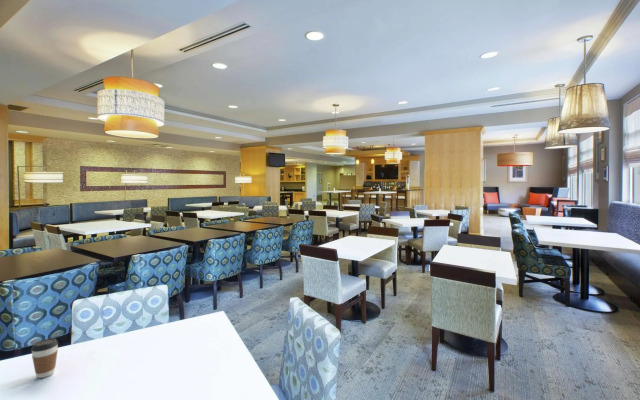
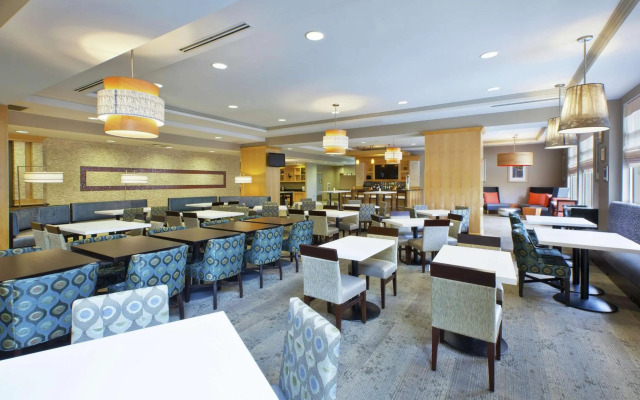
- coffee cup [30,338,59,379]
